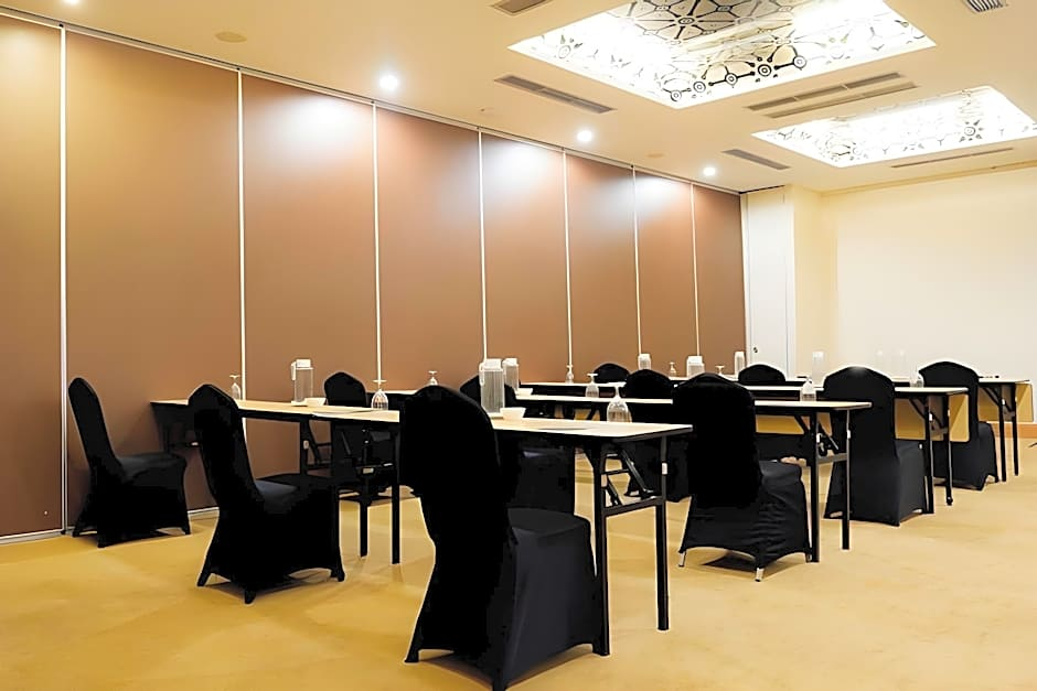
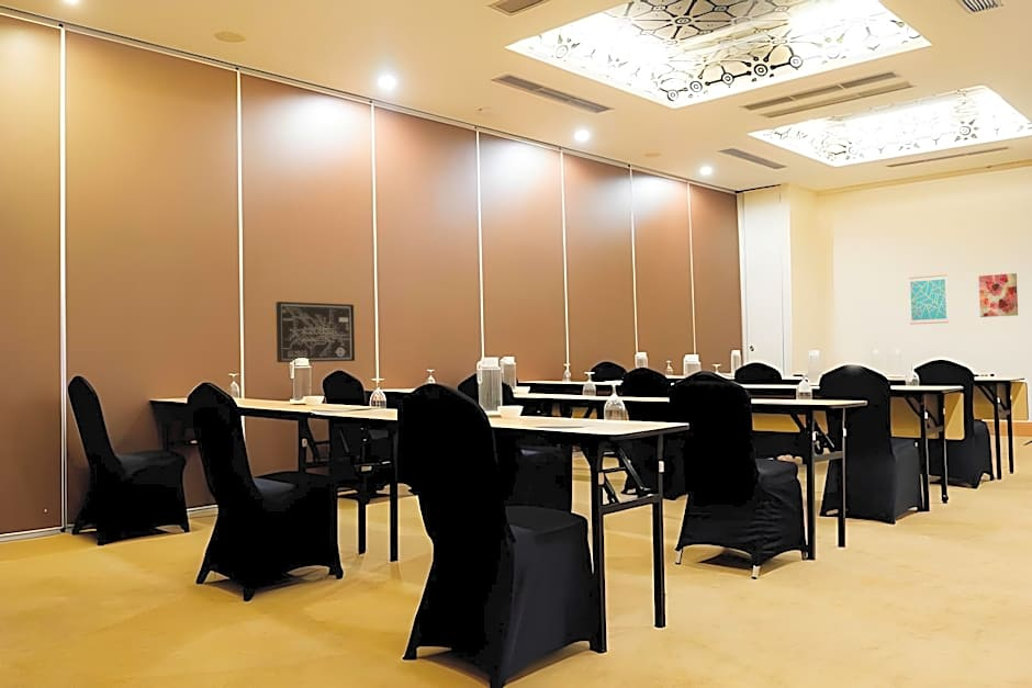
+ wall art [978,272,1019,318]
+ wall art [276,301,356,363]
+ wall art [908,274,950,326]
